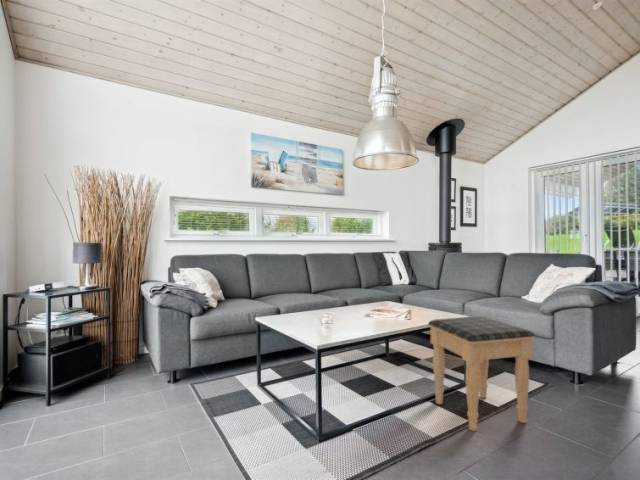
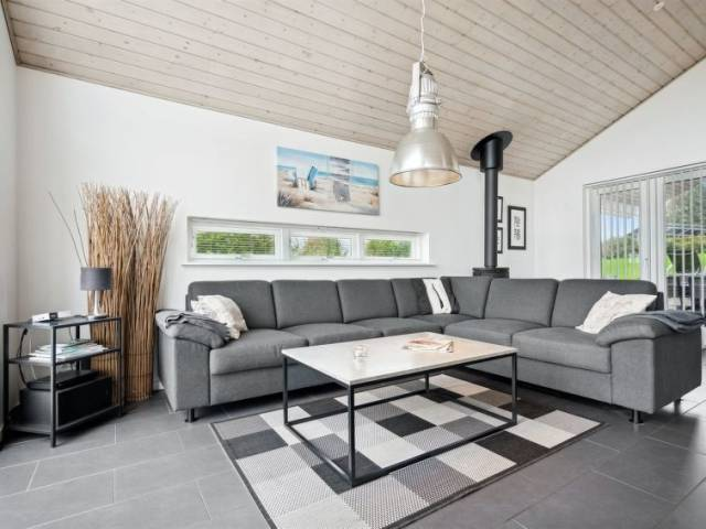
- footstool [427,315,536,432]
